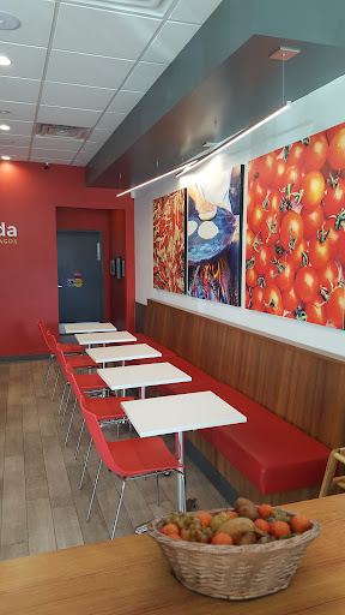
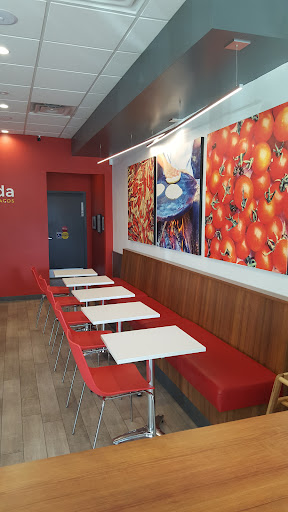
- fruit basket [146,496,322,602]
